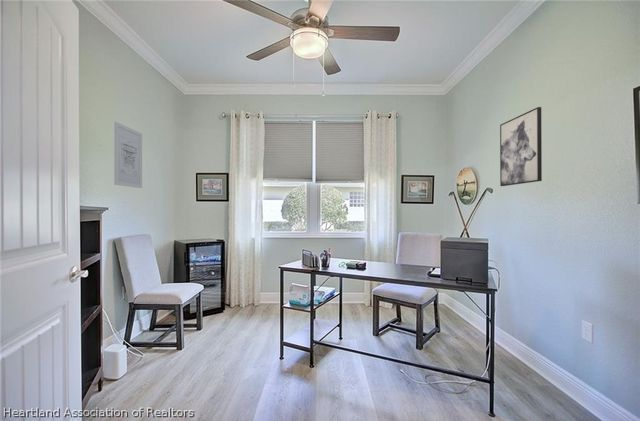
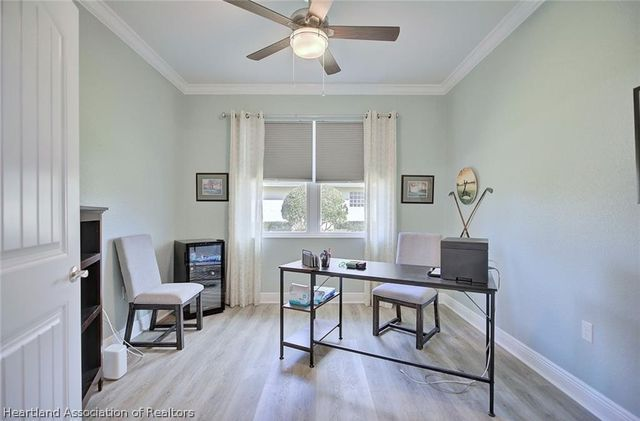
- wall art [499,106,543,187]
- wall art [113,121,143,189]
